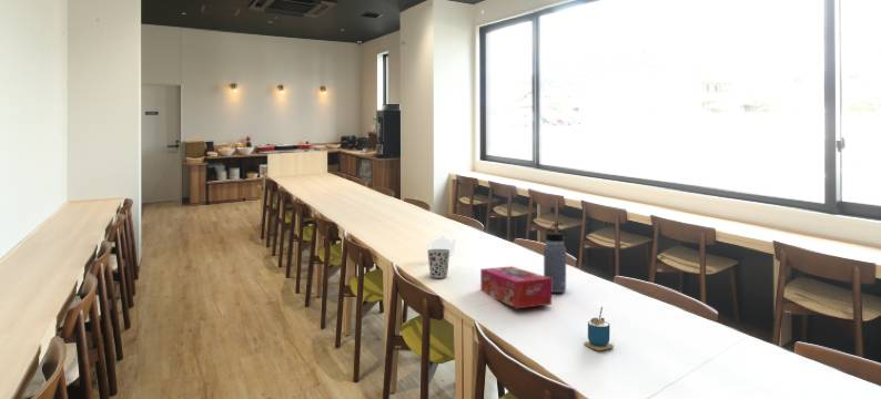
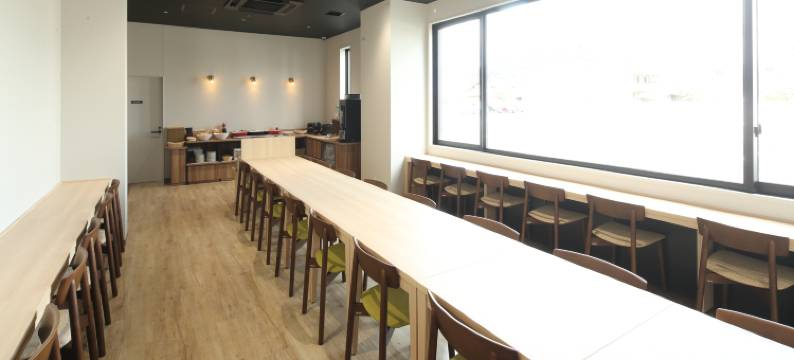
- tissue box [479,265,553,309]
- cup [426,248,450,279]
- cup [583,306,615,351]
- water bottle [543,223,568,294]
- teapot [425,234,457,258]
